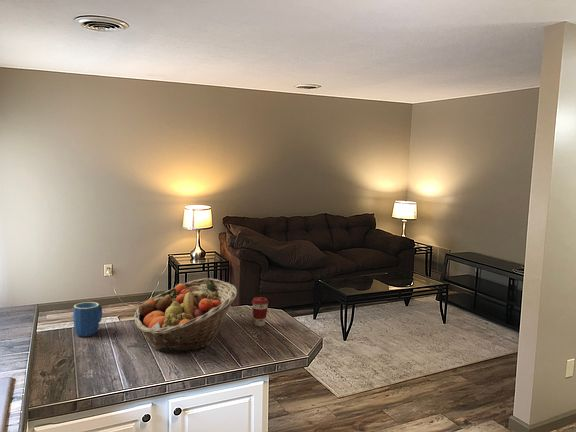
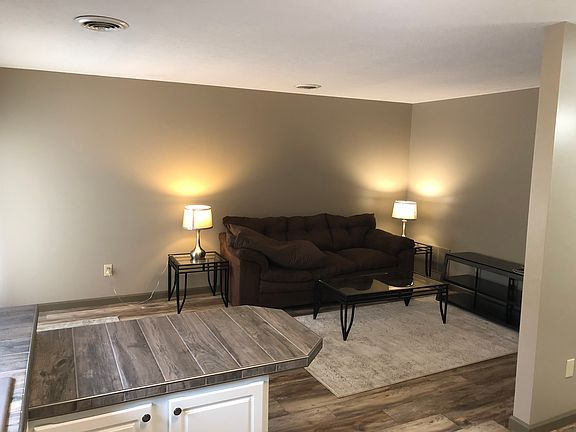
- fruit basket [133,277,238,353]
- coffee cup [251,296,270,327]
- mug [72,301,103,337]
